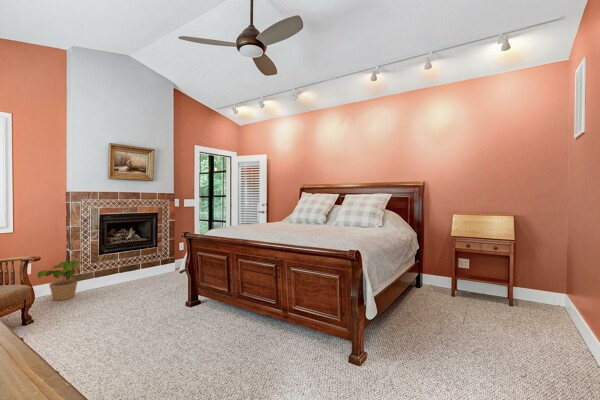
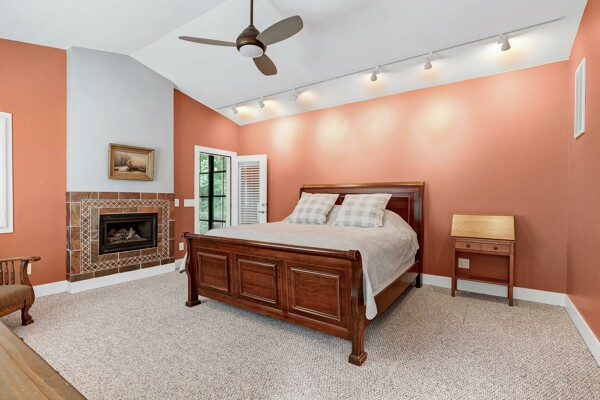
- potted plant [36,259,84,302]
